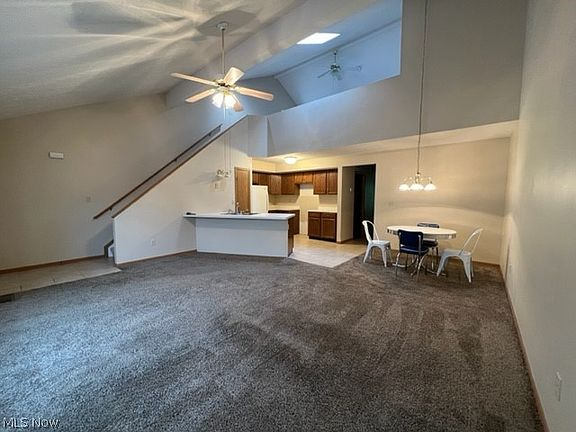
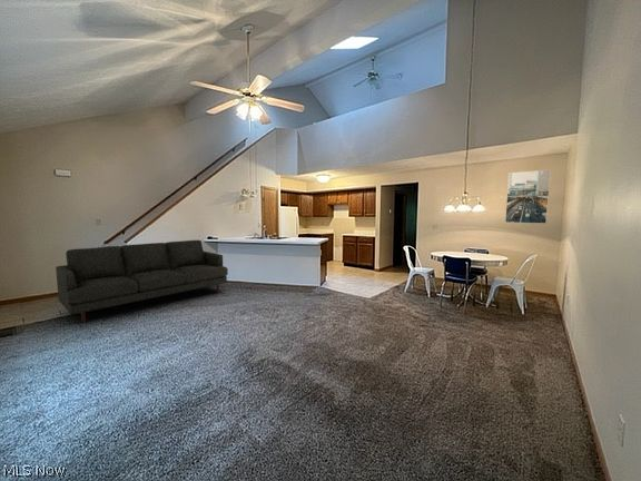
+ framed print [504,169,552,225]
+ sofa [55,239,229,324]
